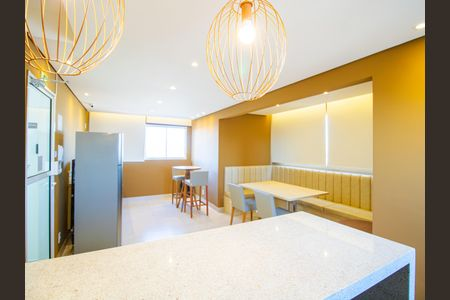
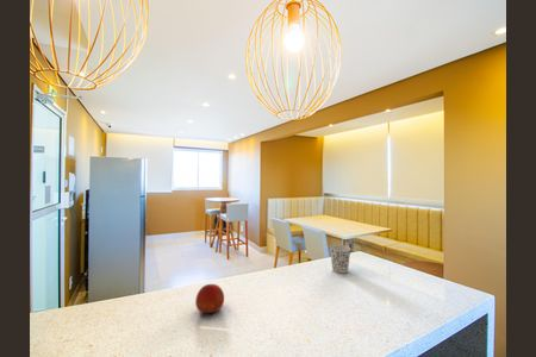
+ cup [329,244,353,275]
+ fruit [194,283,225,317]
